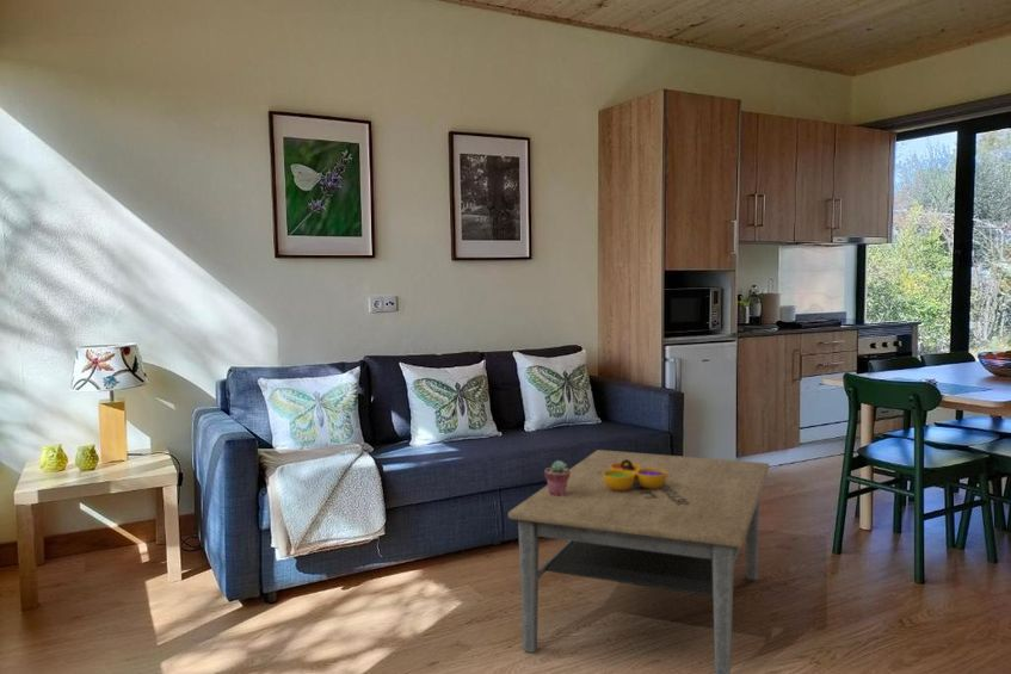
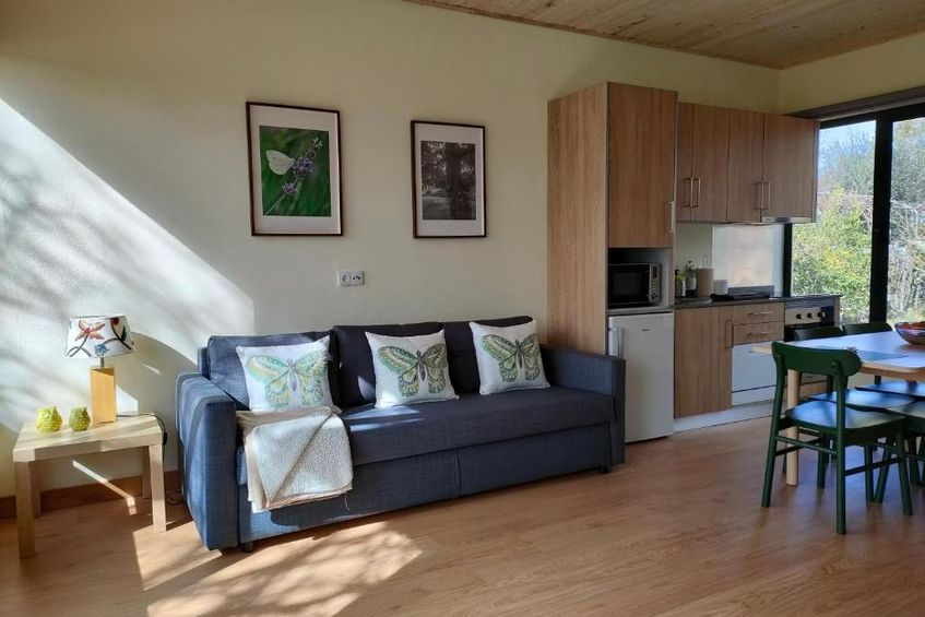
- coffee table [507,449,771,674]
- decorative bowl [603,459,667,491]
- potted succulent [543,459,571,496]
